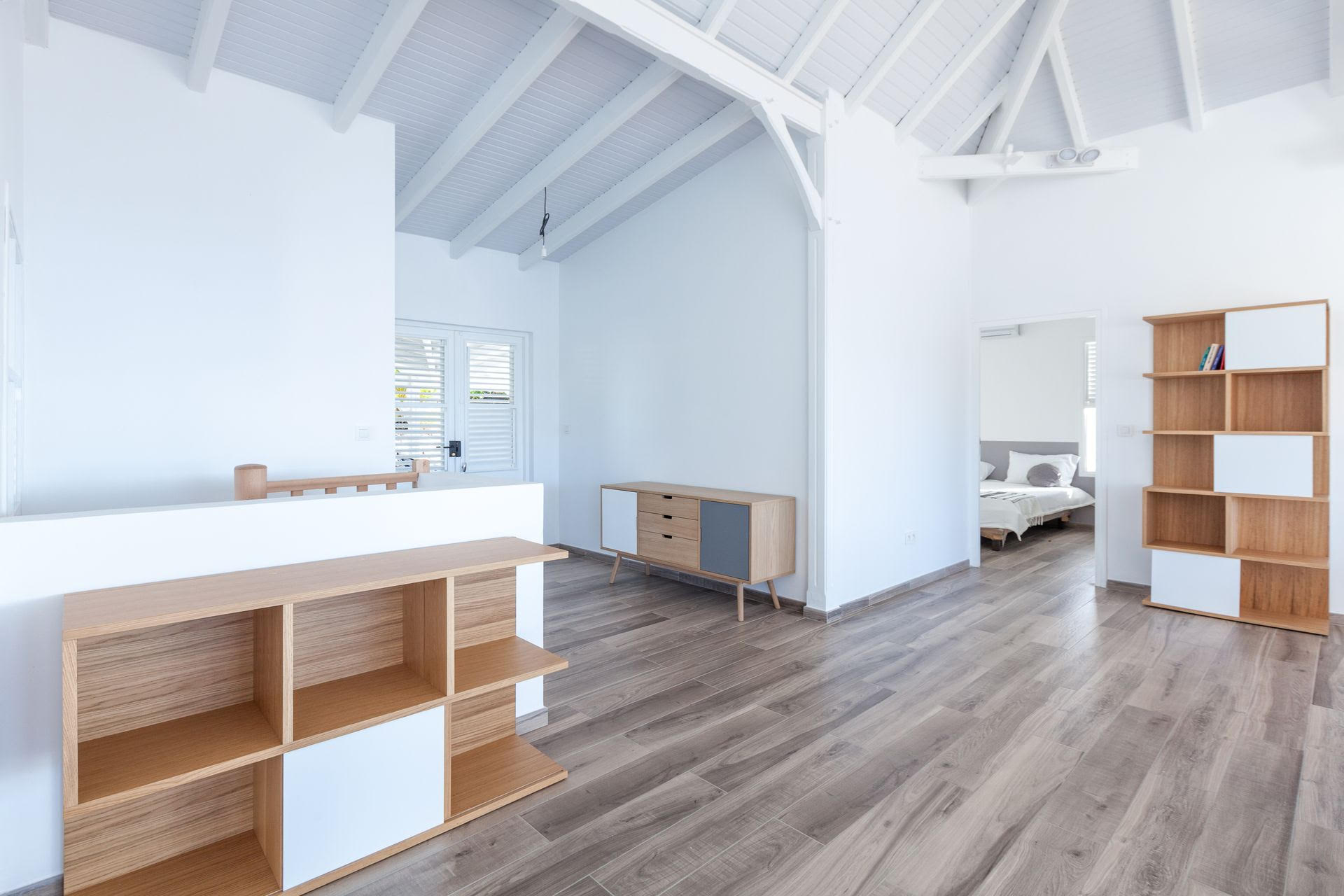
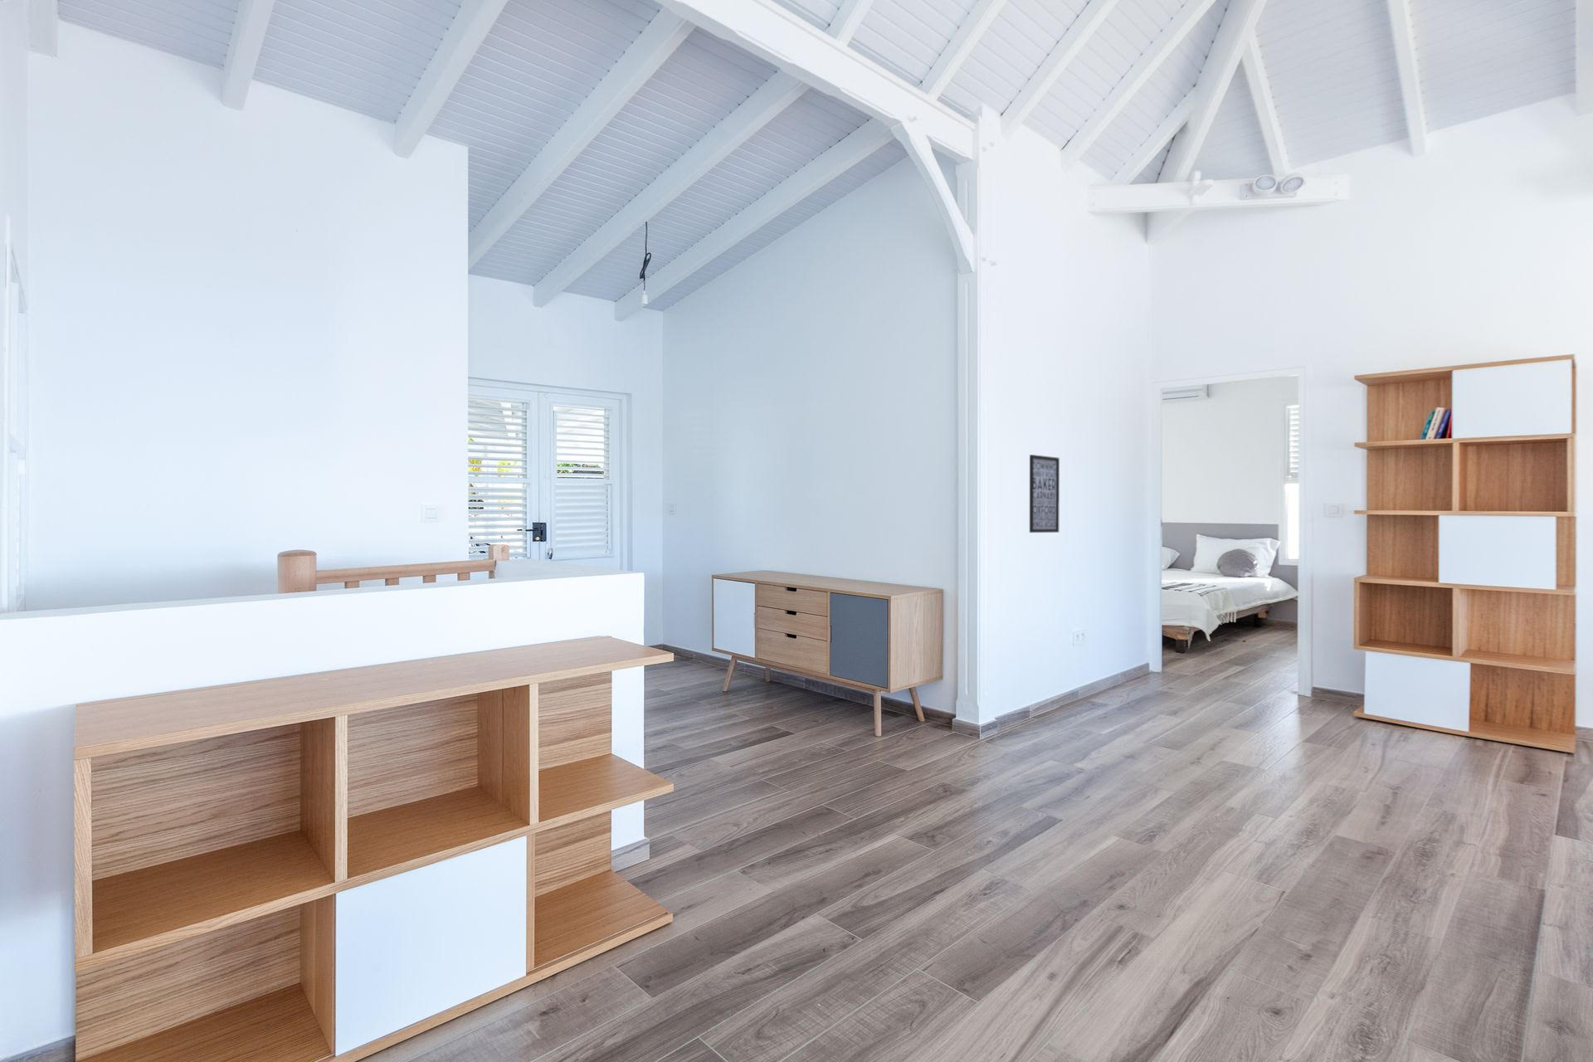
+ wall art [1029,454,1061,533]
